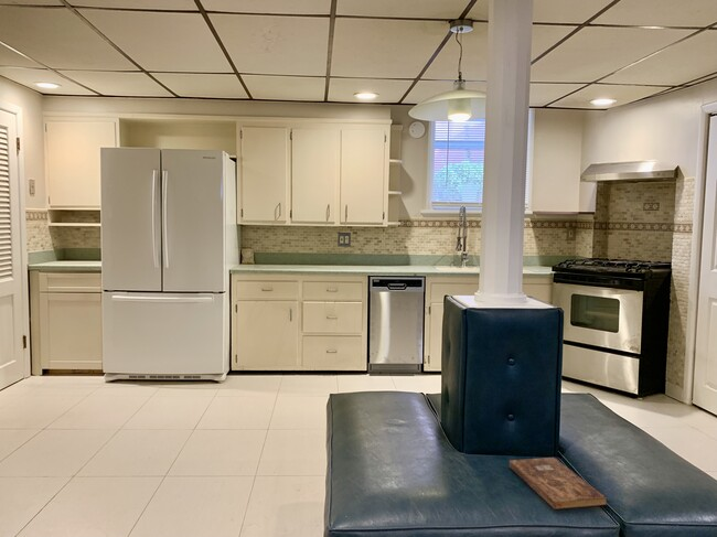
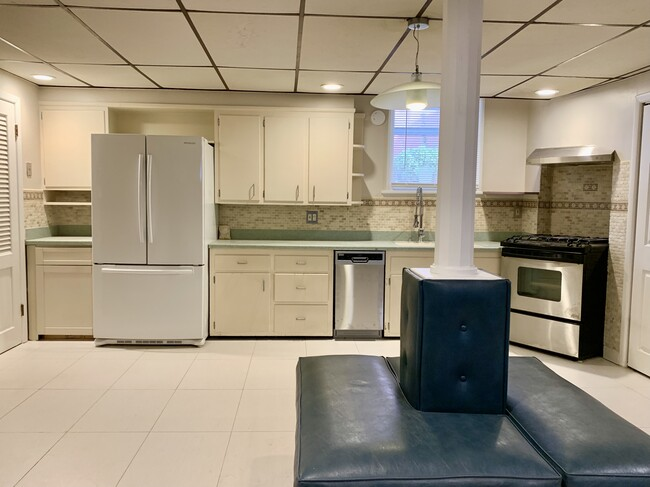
- bible [509,457,608,511]
